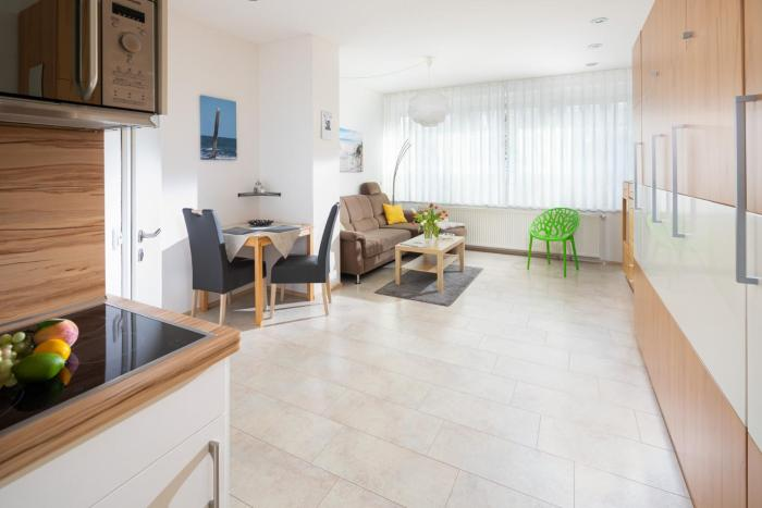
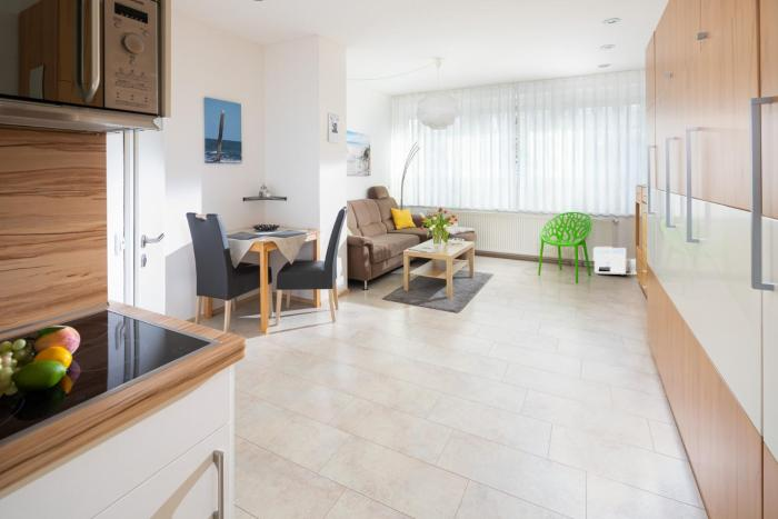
+ architectural model [592,246,638,276]
